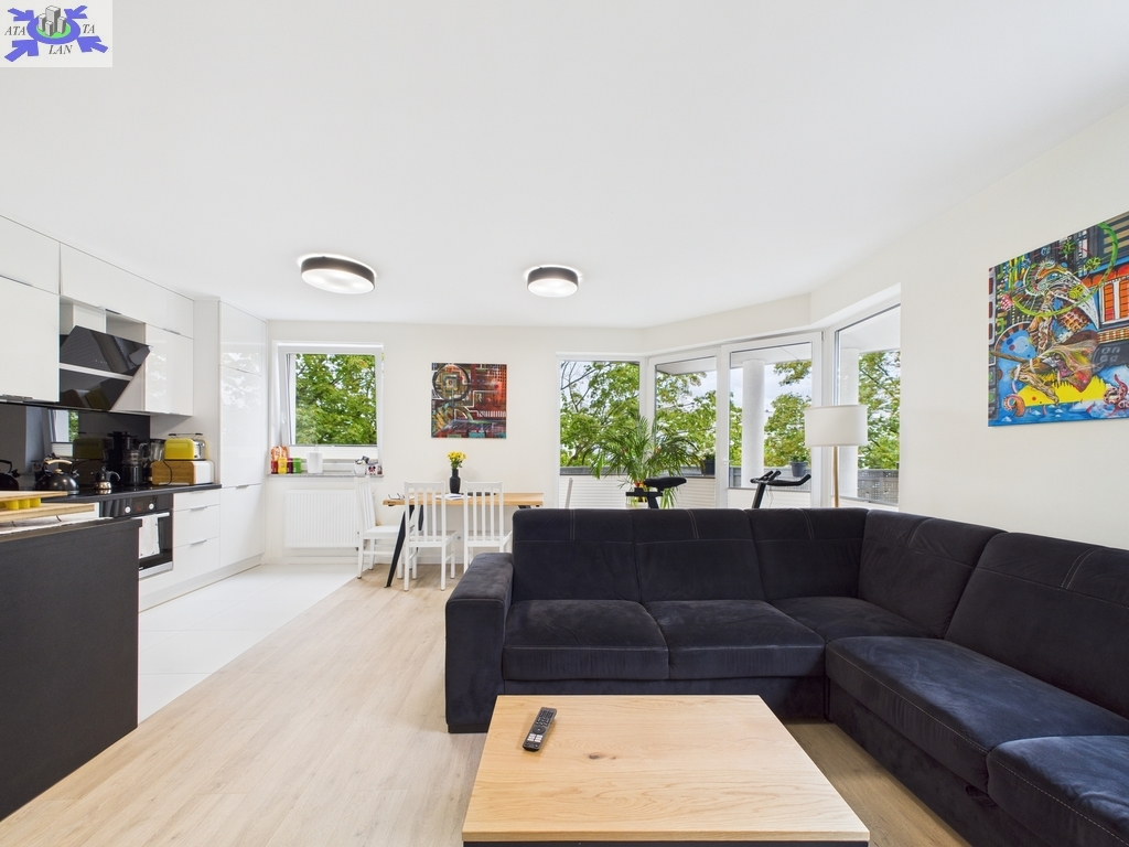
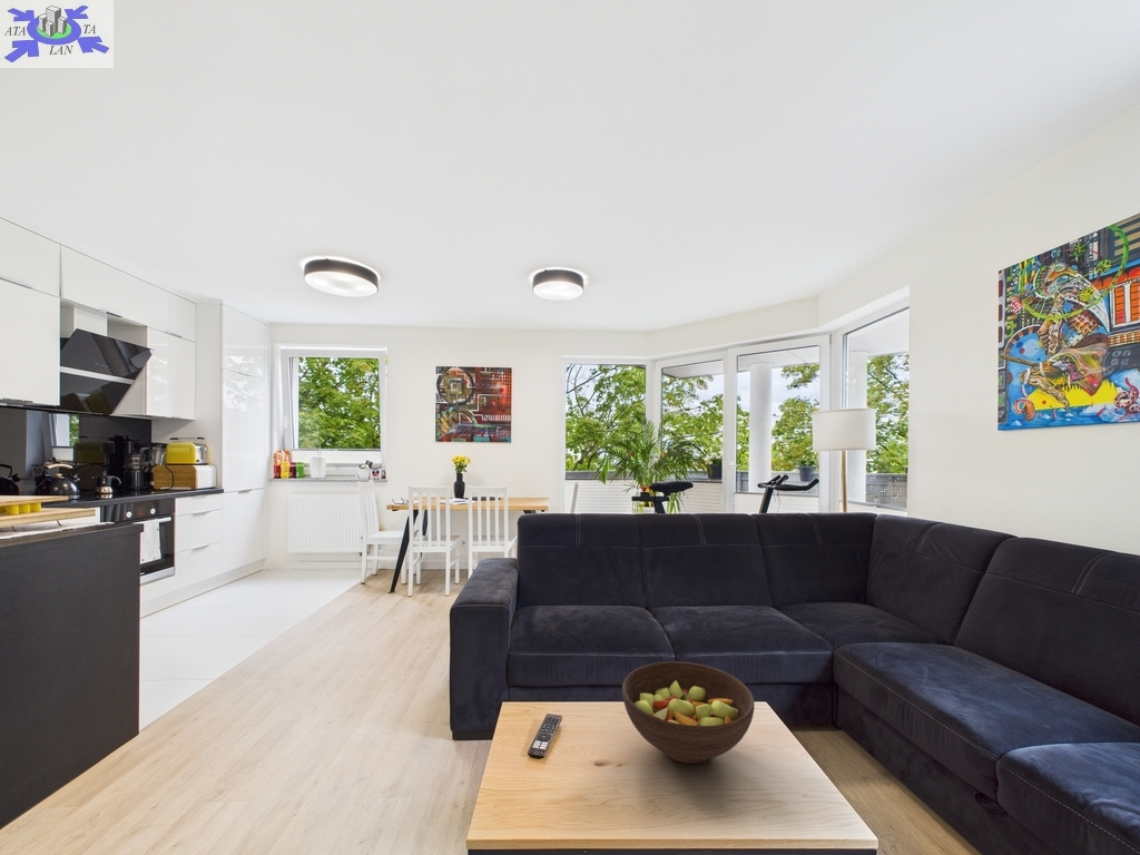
+ fruit bowl [621,660,755,765]
